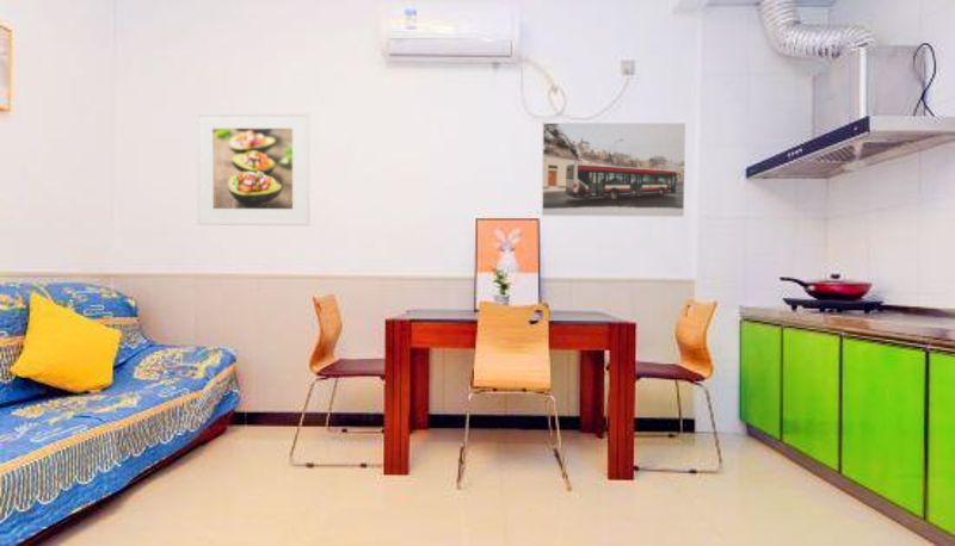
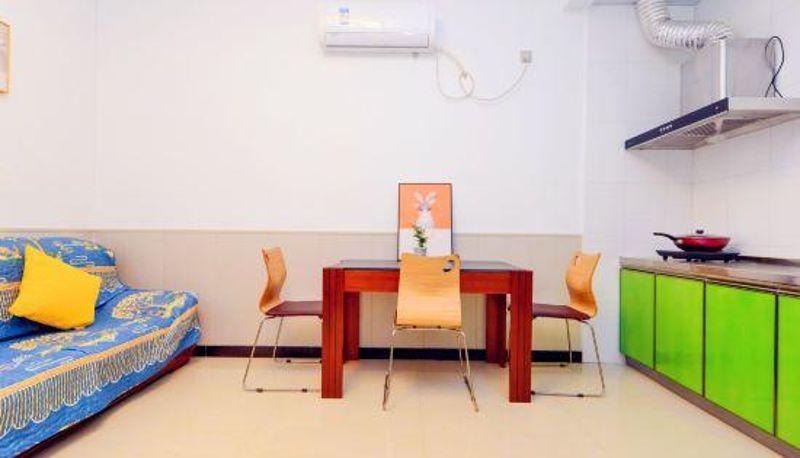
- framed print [541,122,686,218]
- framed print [195,111,310,227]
